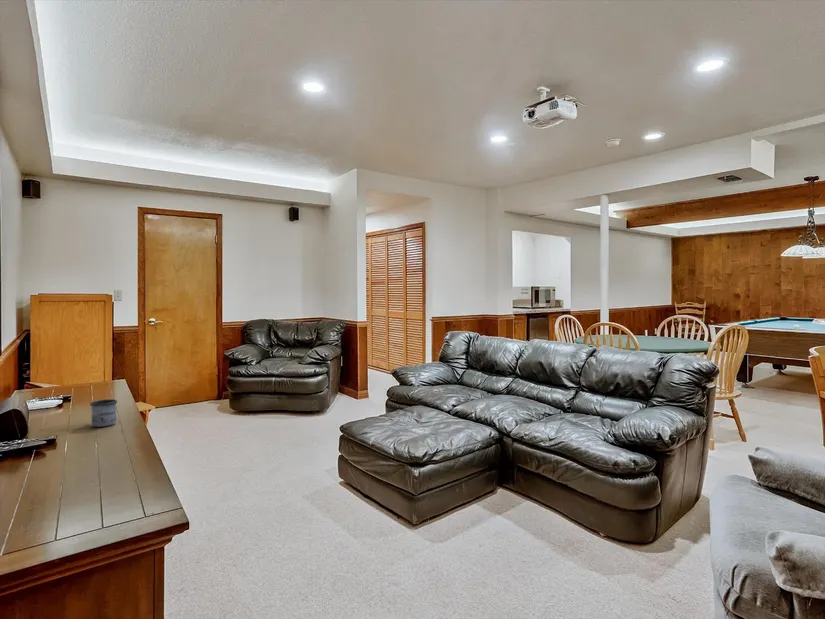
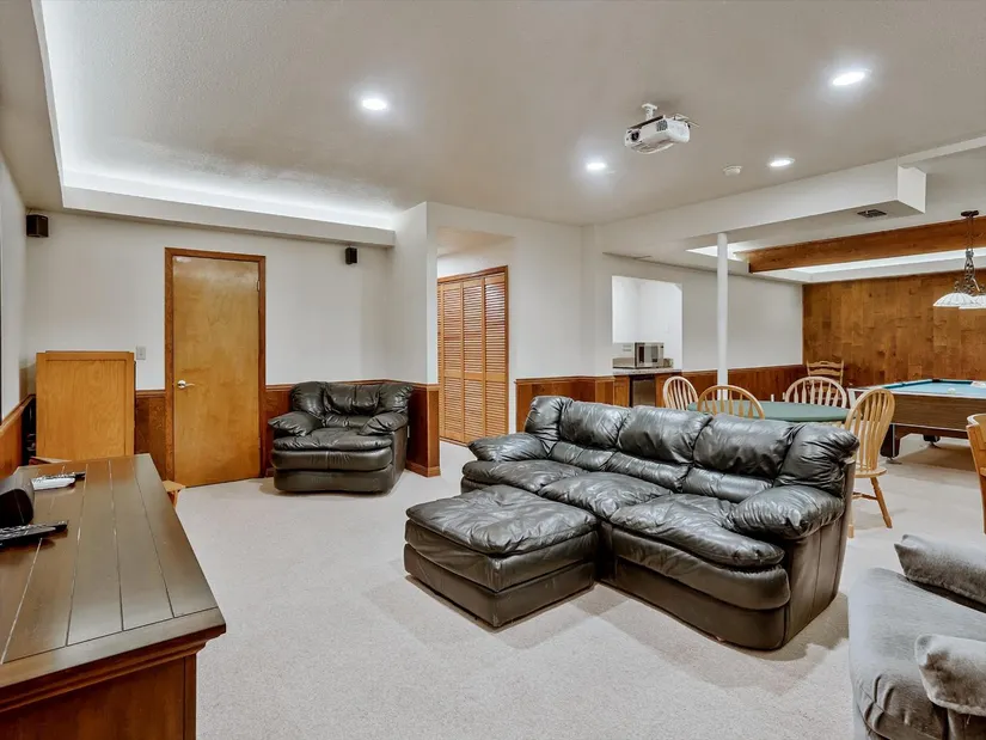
- mug [89,398,118,428]
